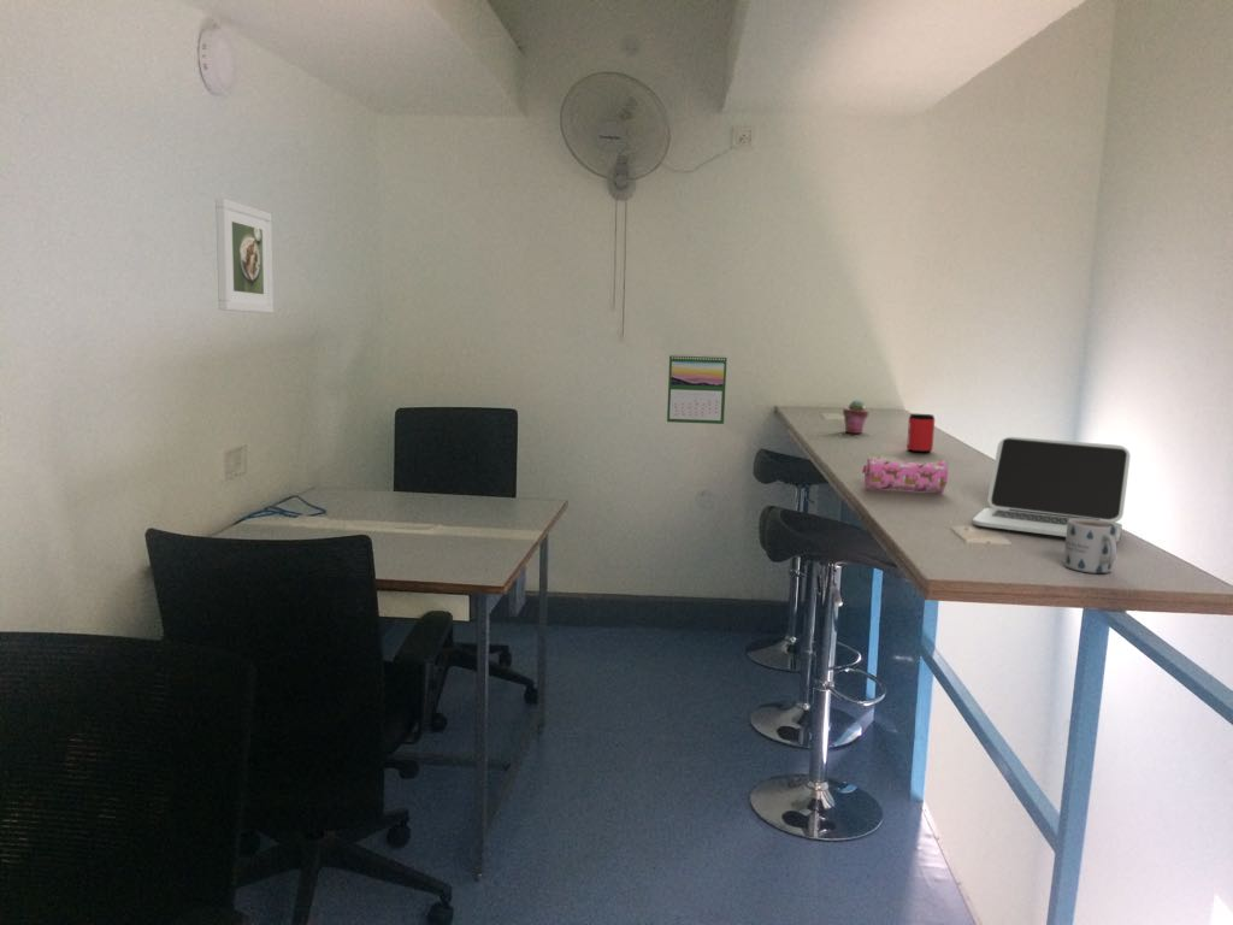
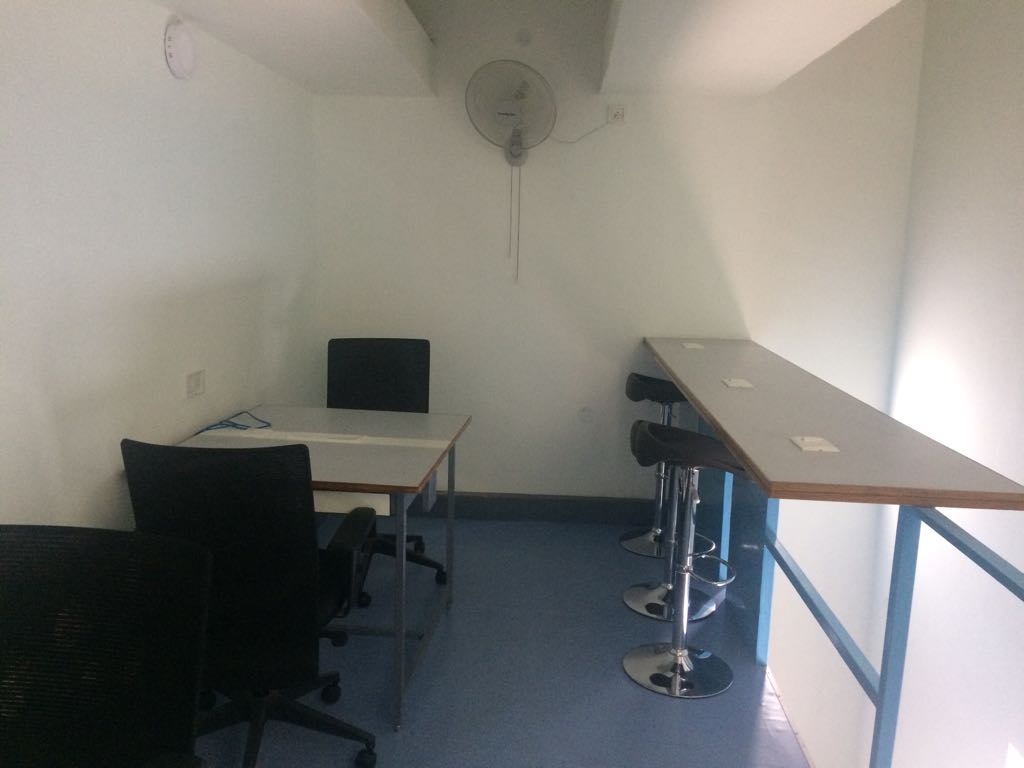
- calendar [666,353,728,425]
- potted succulent [842,399,869,435]
- mug [1063,518,1117,575]
- can [905,413,936,453]
- laptop [972,436,1132,543]
- pencil case [861,456,949,494]
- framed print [214,198,275,314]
